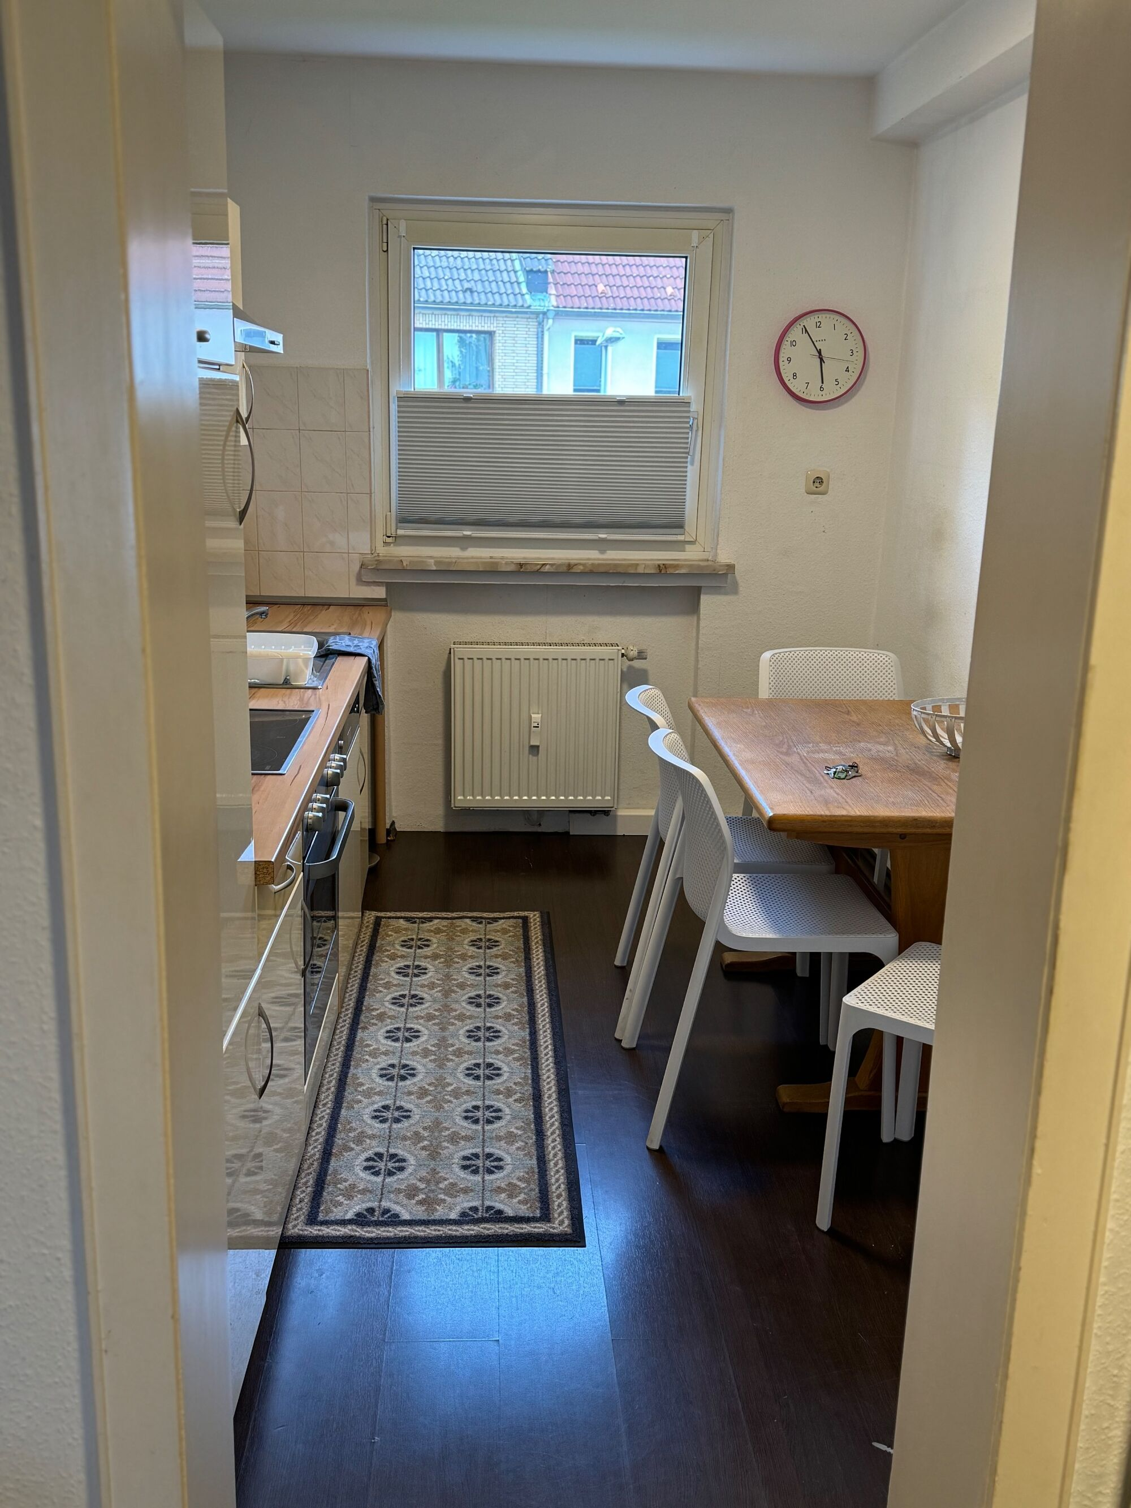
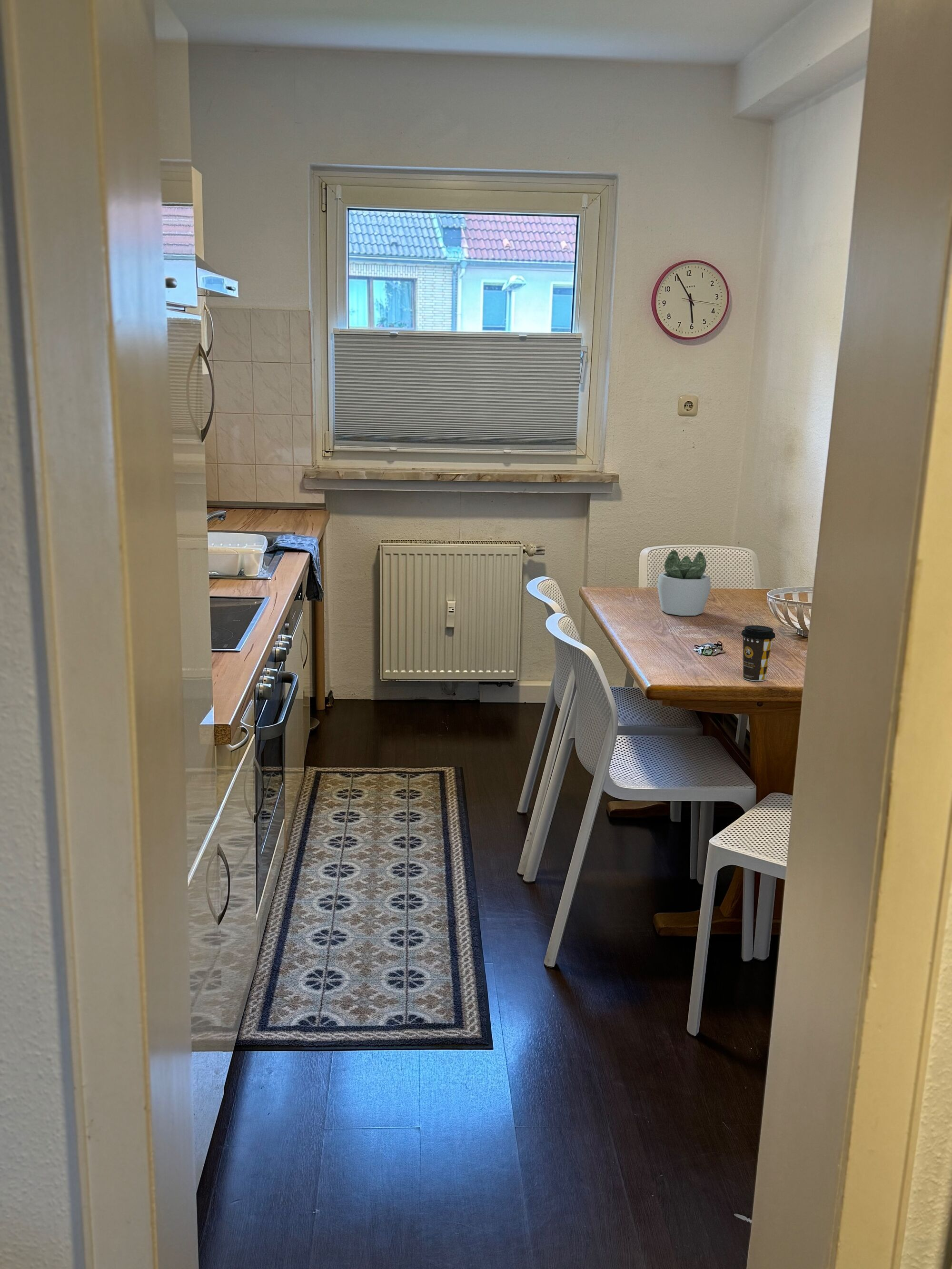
+ coffee cup [741,625,776,682]
+ succulent plant [656,550,711,616]
